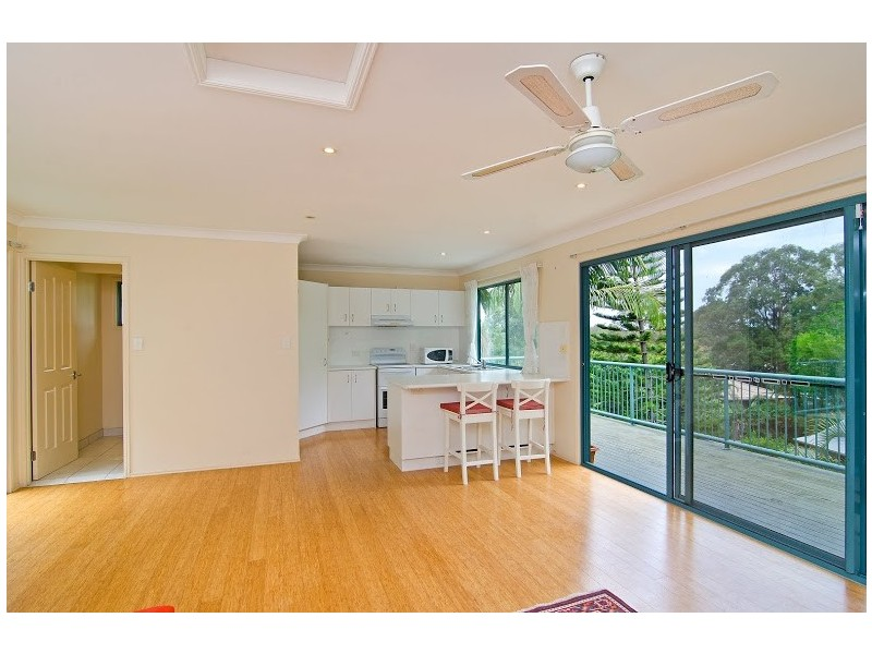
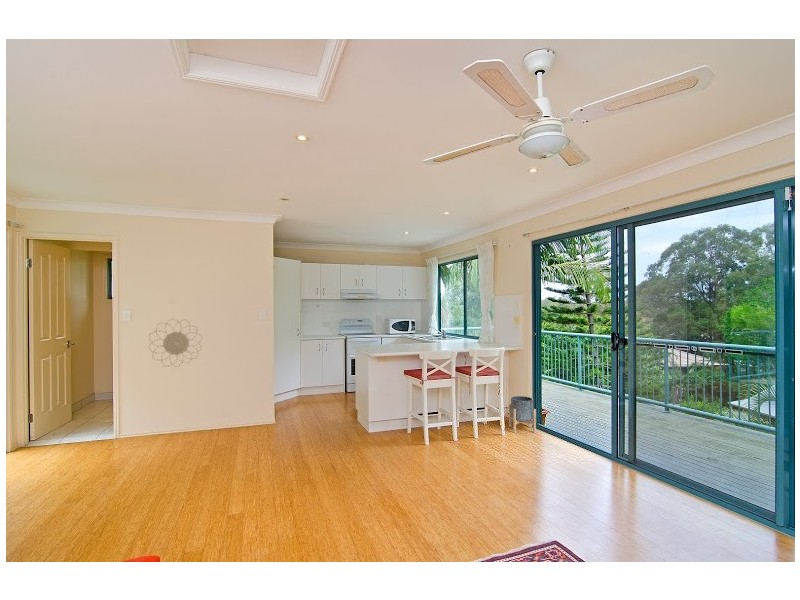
+ decorative wall piece [147,317,204,368]
+ planter [508,395,537,434]
